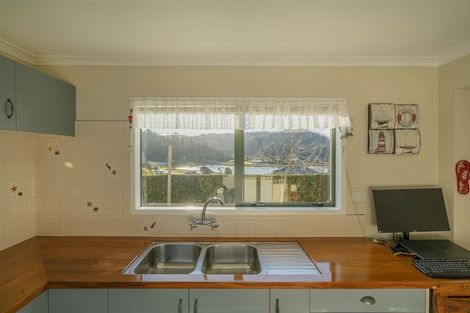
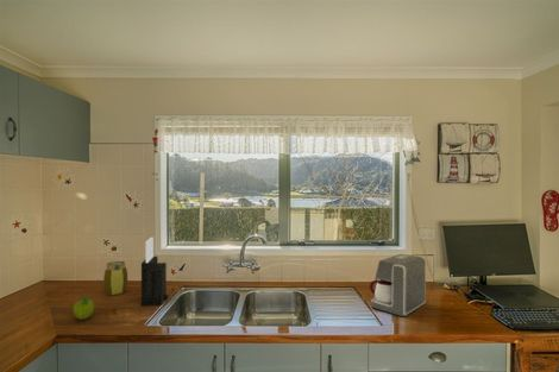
+ knife block [140,237,169,307]
+ fruit [71,296,95,321]
+ coffee maker [369,253,427,317]
+ jar [102,260,128,296]
